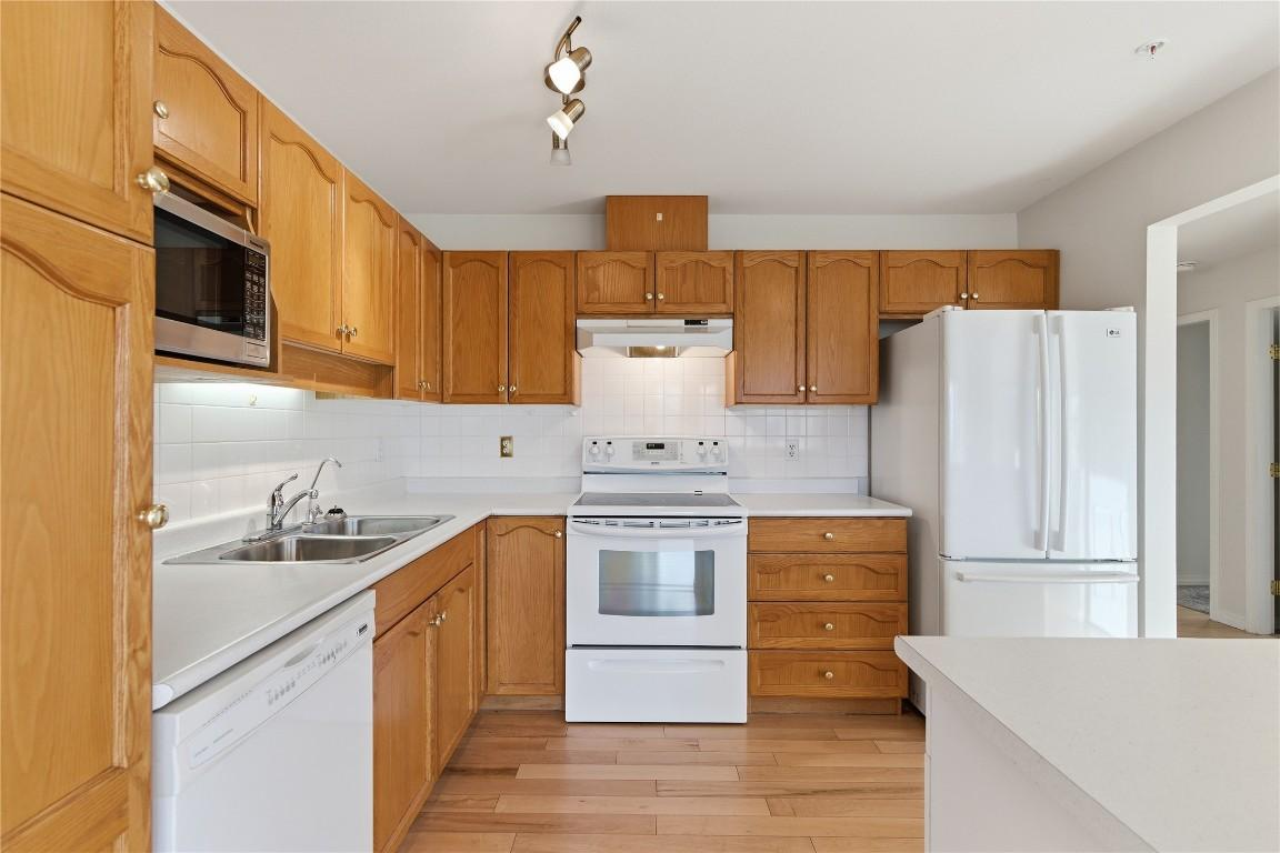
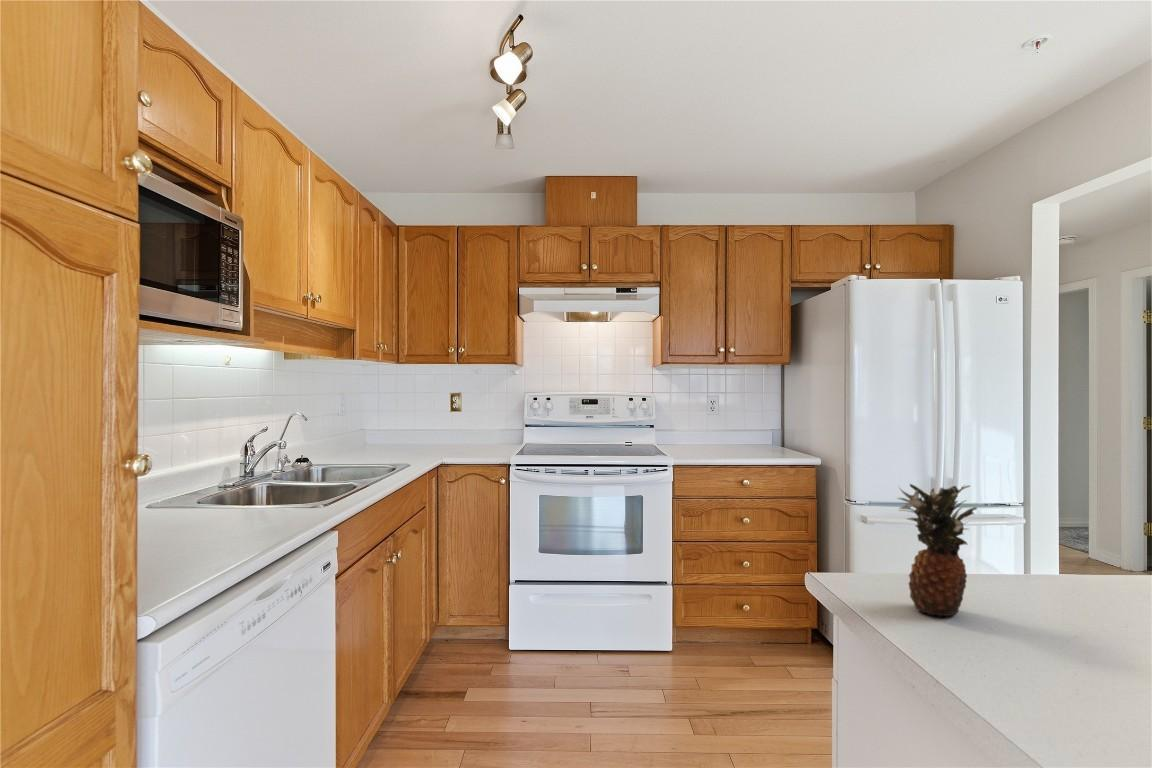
+ fruit [896,483,978,618]
